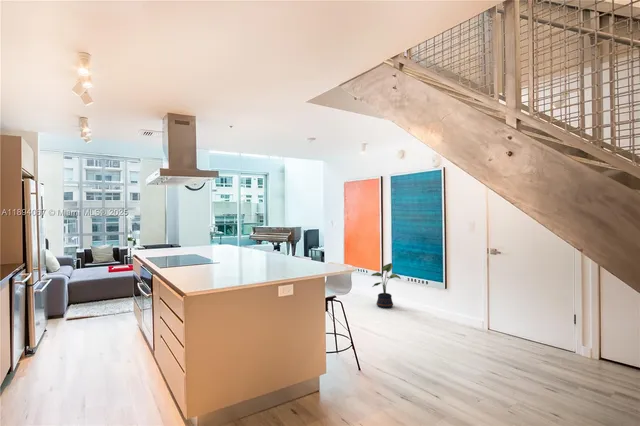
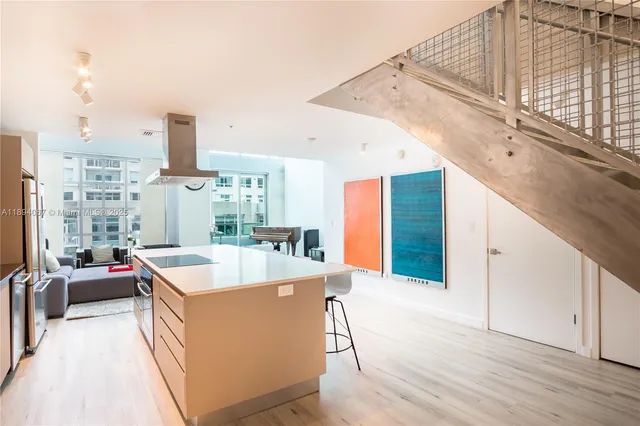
- potted plant [370,262,402,309]
